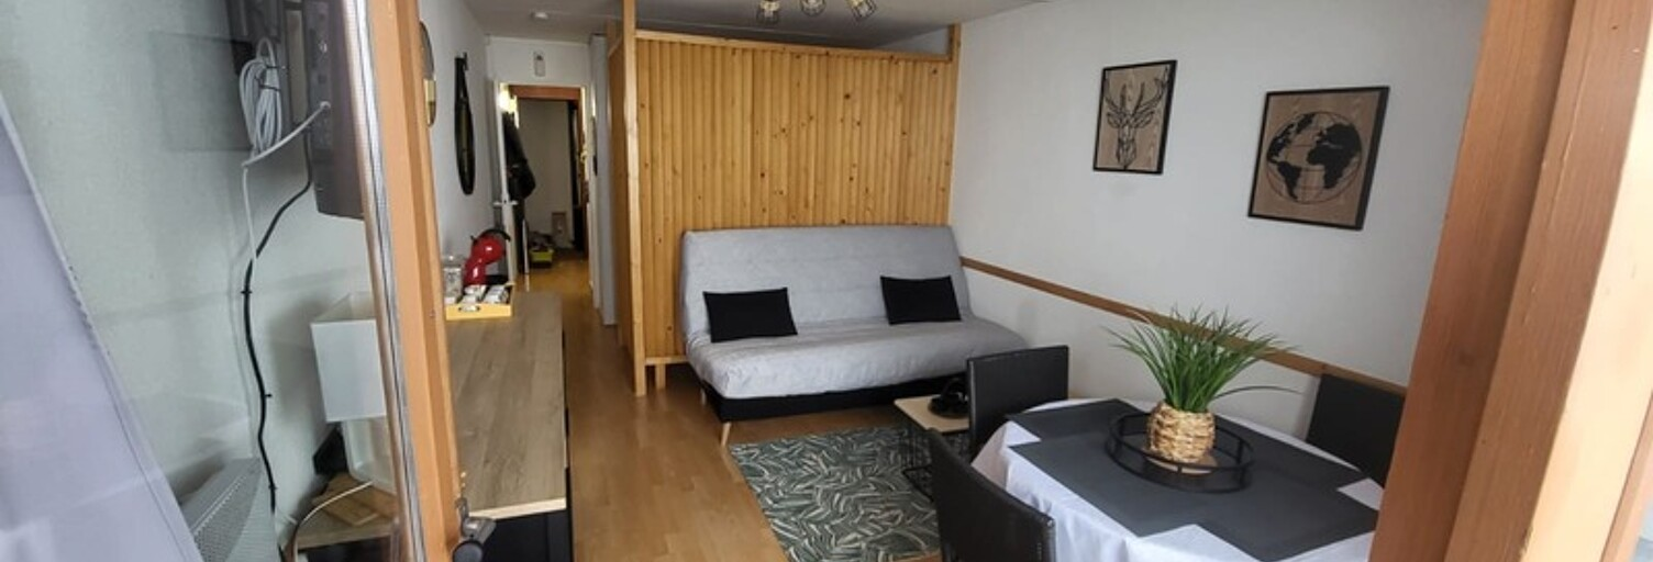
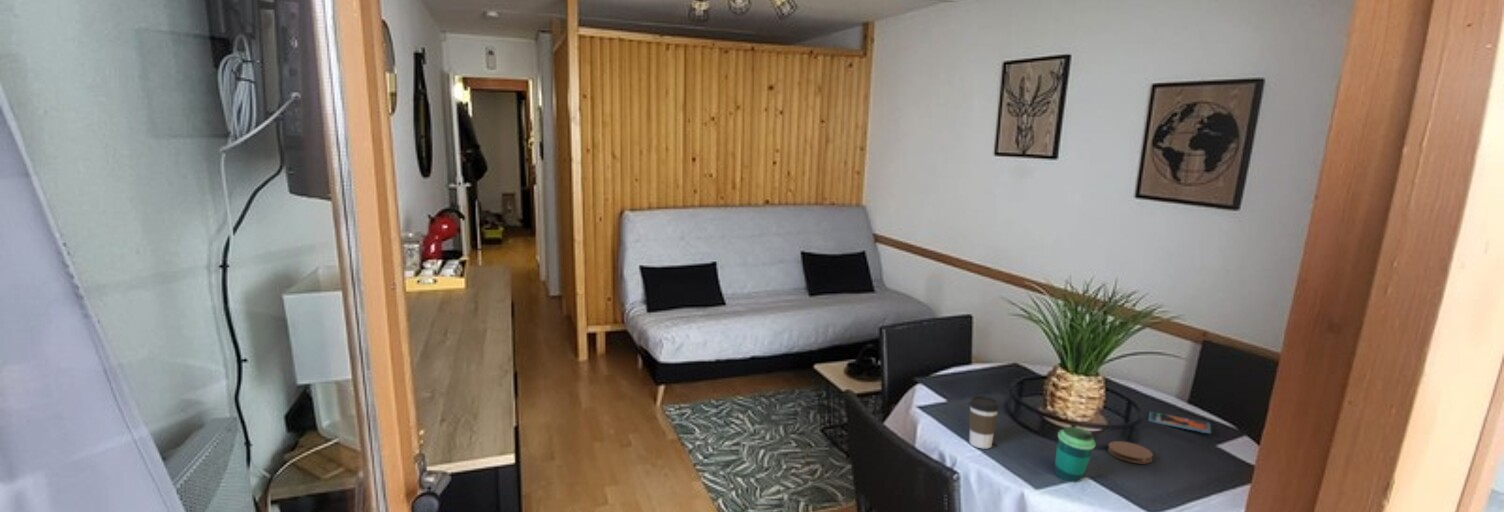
+ smartphone [1147,411,1212,435]
+ coaster [1107,440,1154,464]
+ coffee cup [968,395,1000,449]
+ cup [1054,426,1097,484]
